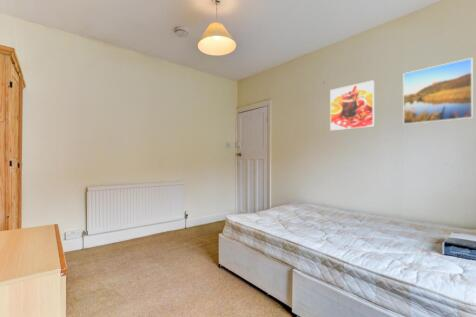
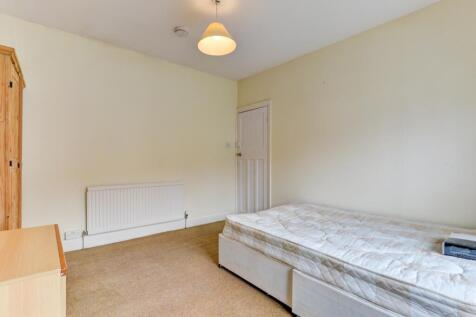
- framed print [329,79,375,131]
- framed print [402,57,474,125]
